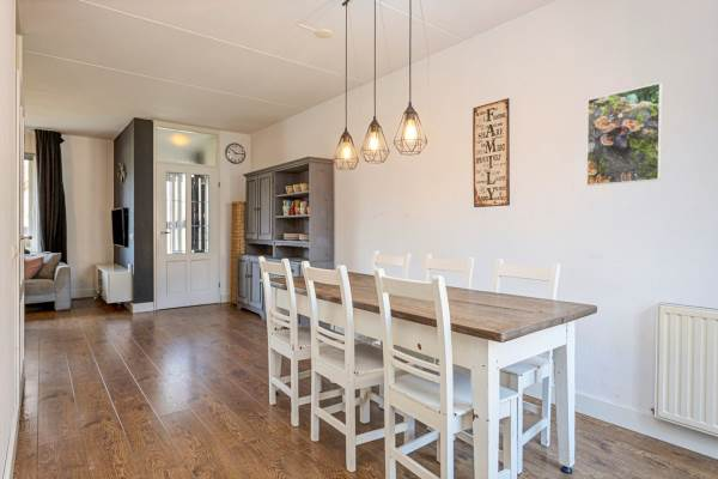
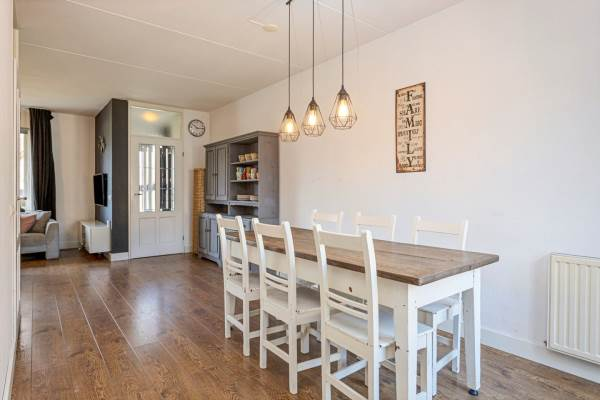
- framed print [585,81,663,187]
